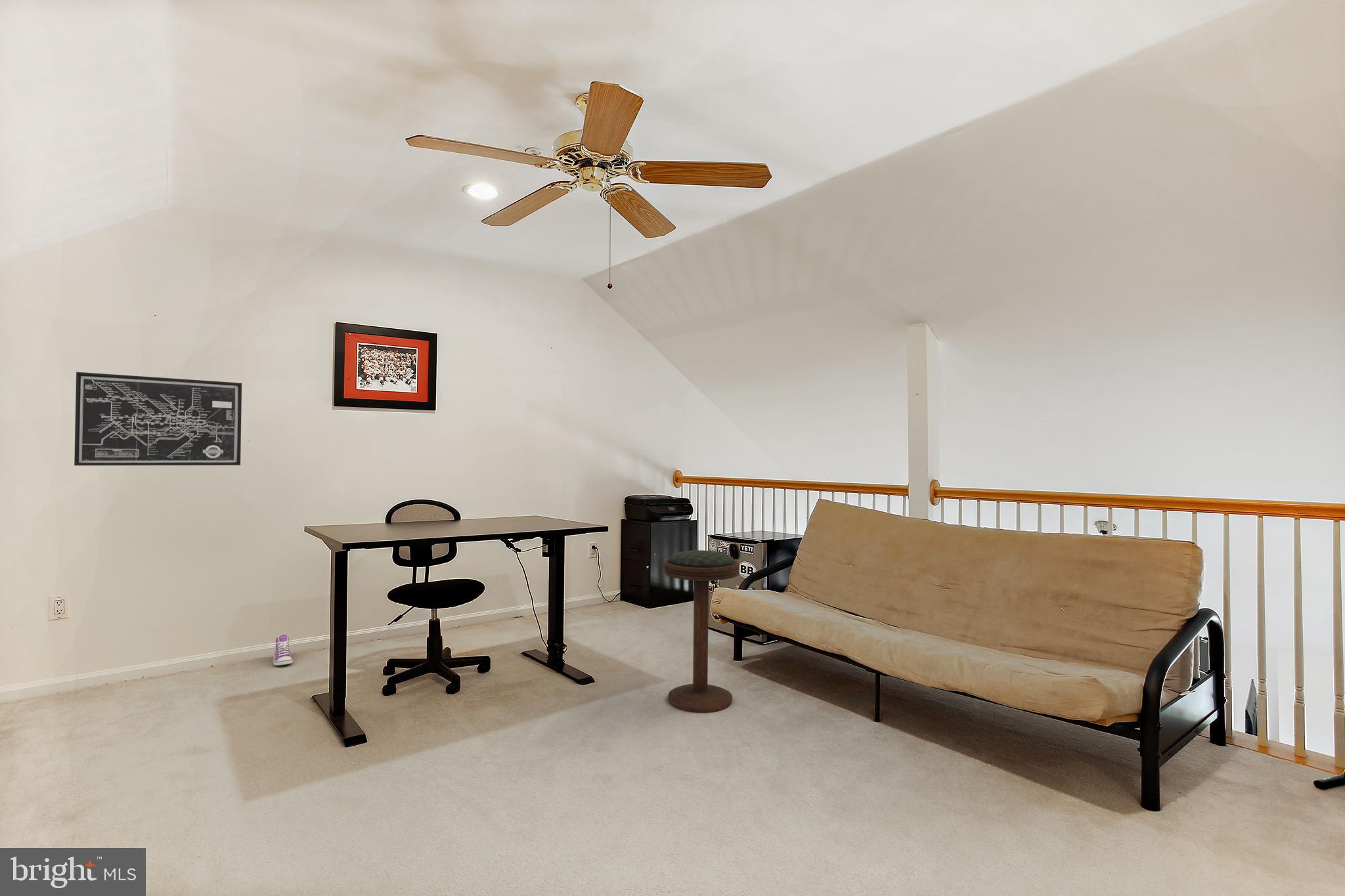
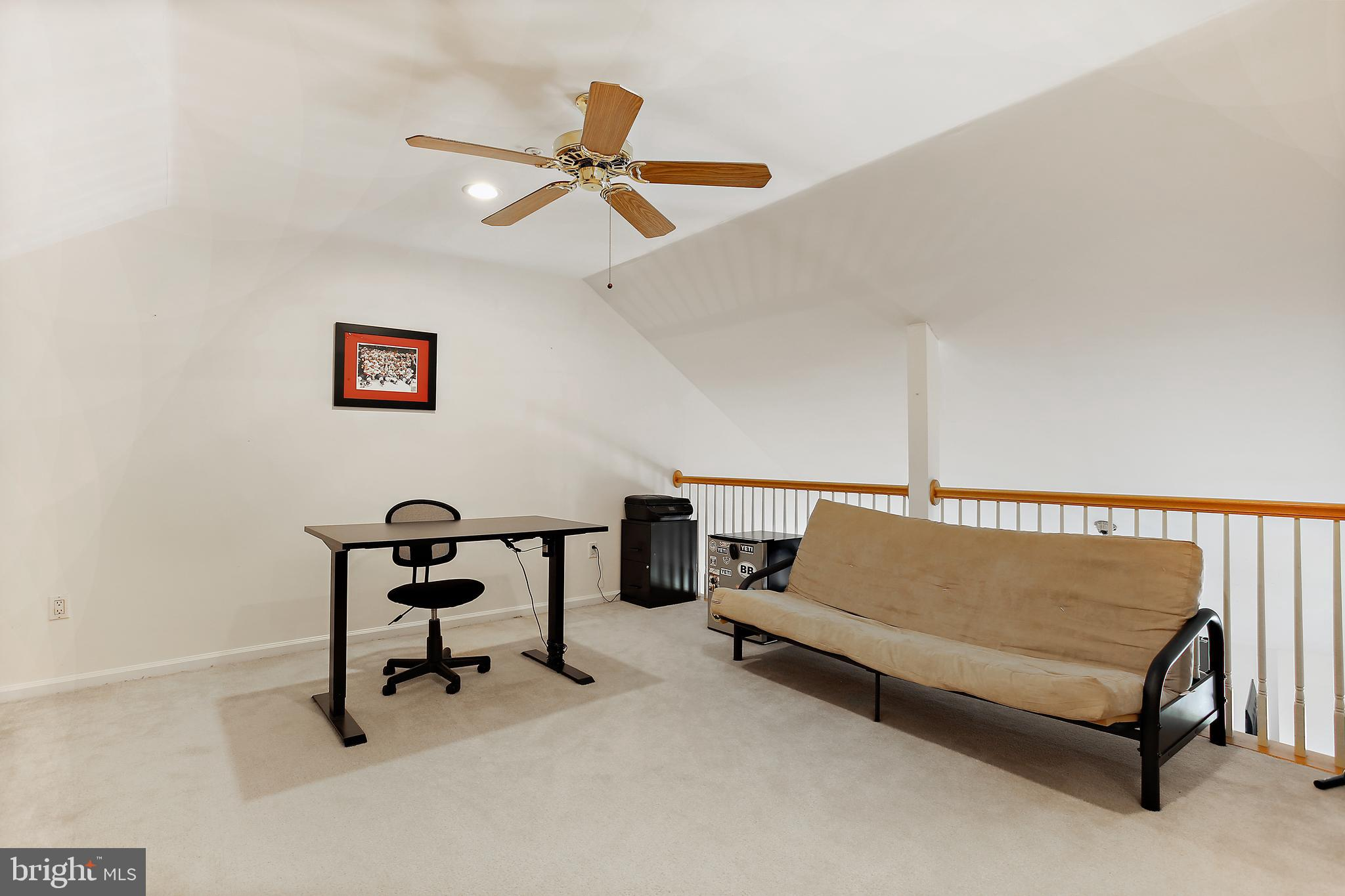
- bar stool [663,549,740,713]
- sneaker [273,634,294,666]
- wall art [74,372,242,466]
